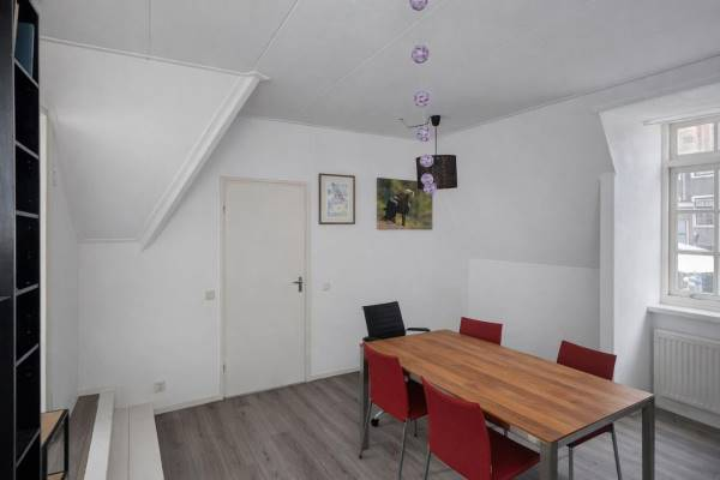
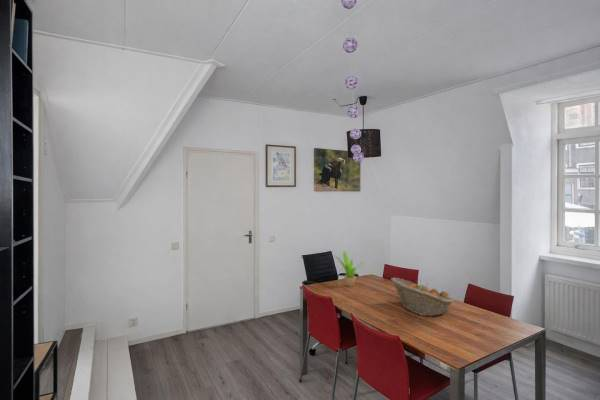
+ fruit basket [390,277,454,317]
+ potted plant [335,250,366,288]
